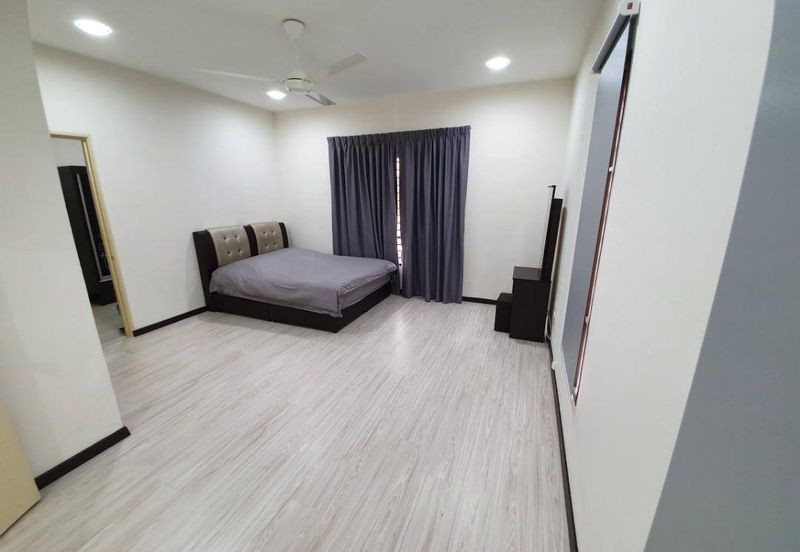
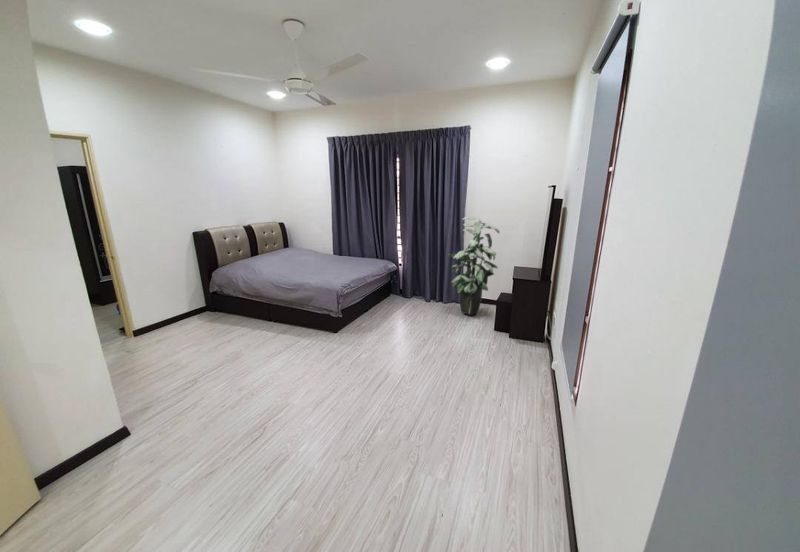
+ indoor plant [447,216,501,316]
